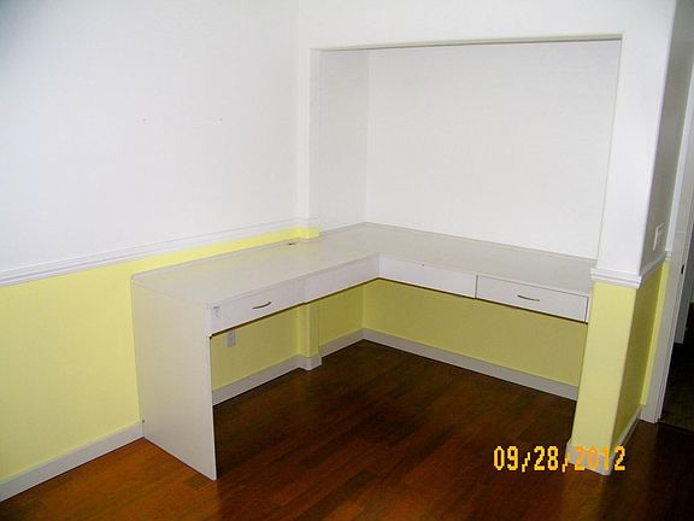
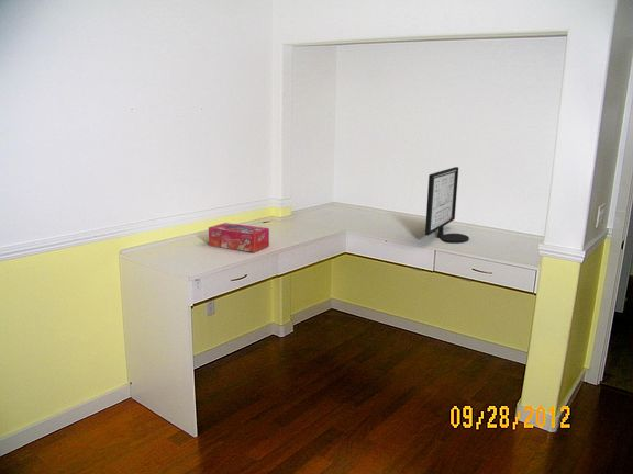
+ computer monitor [424,166,470,244]
+ tissue box [208,222,270,253]
